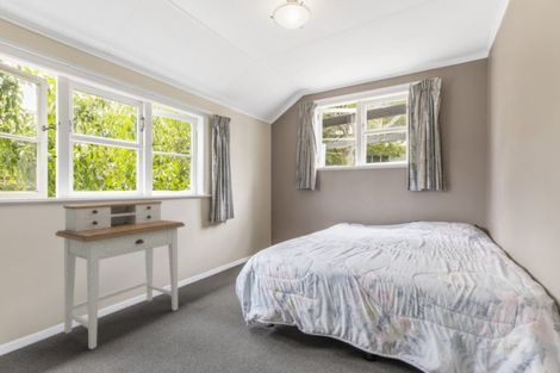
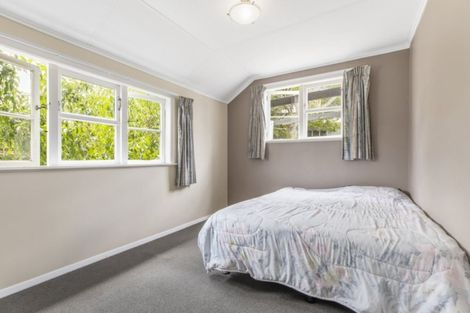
- desk [55,200,186,350]
